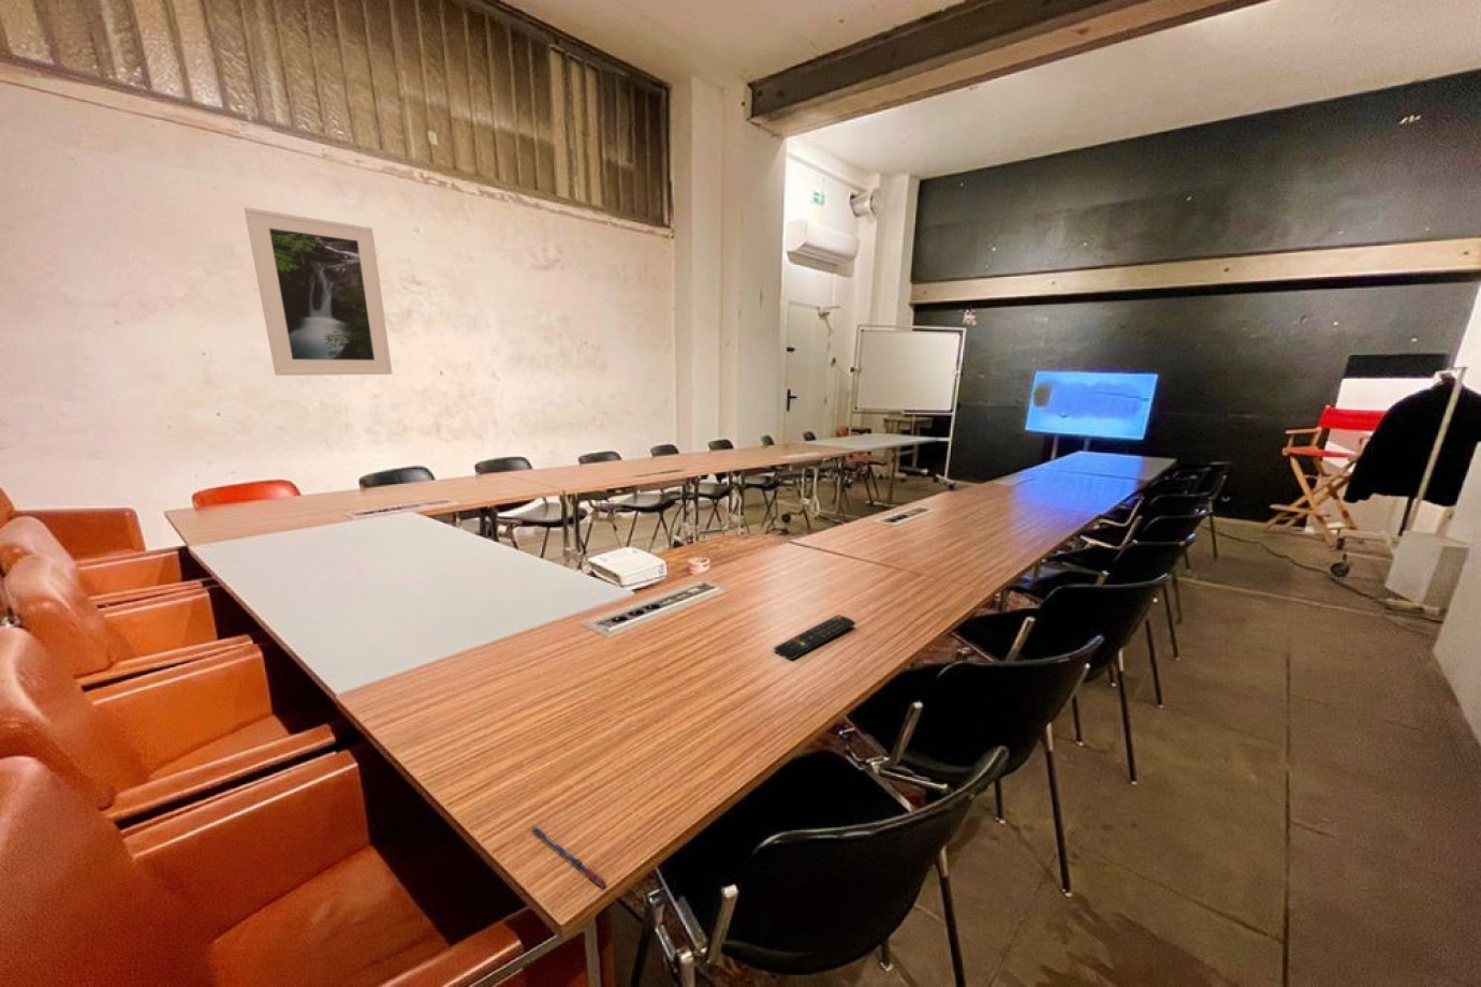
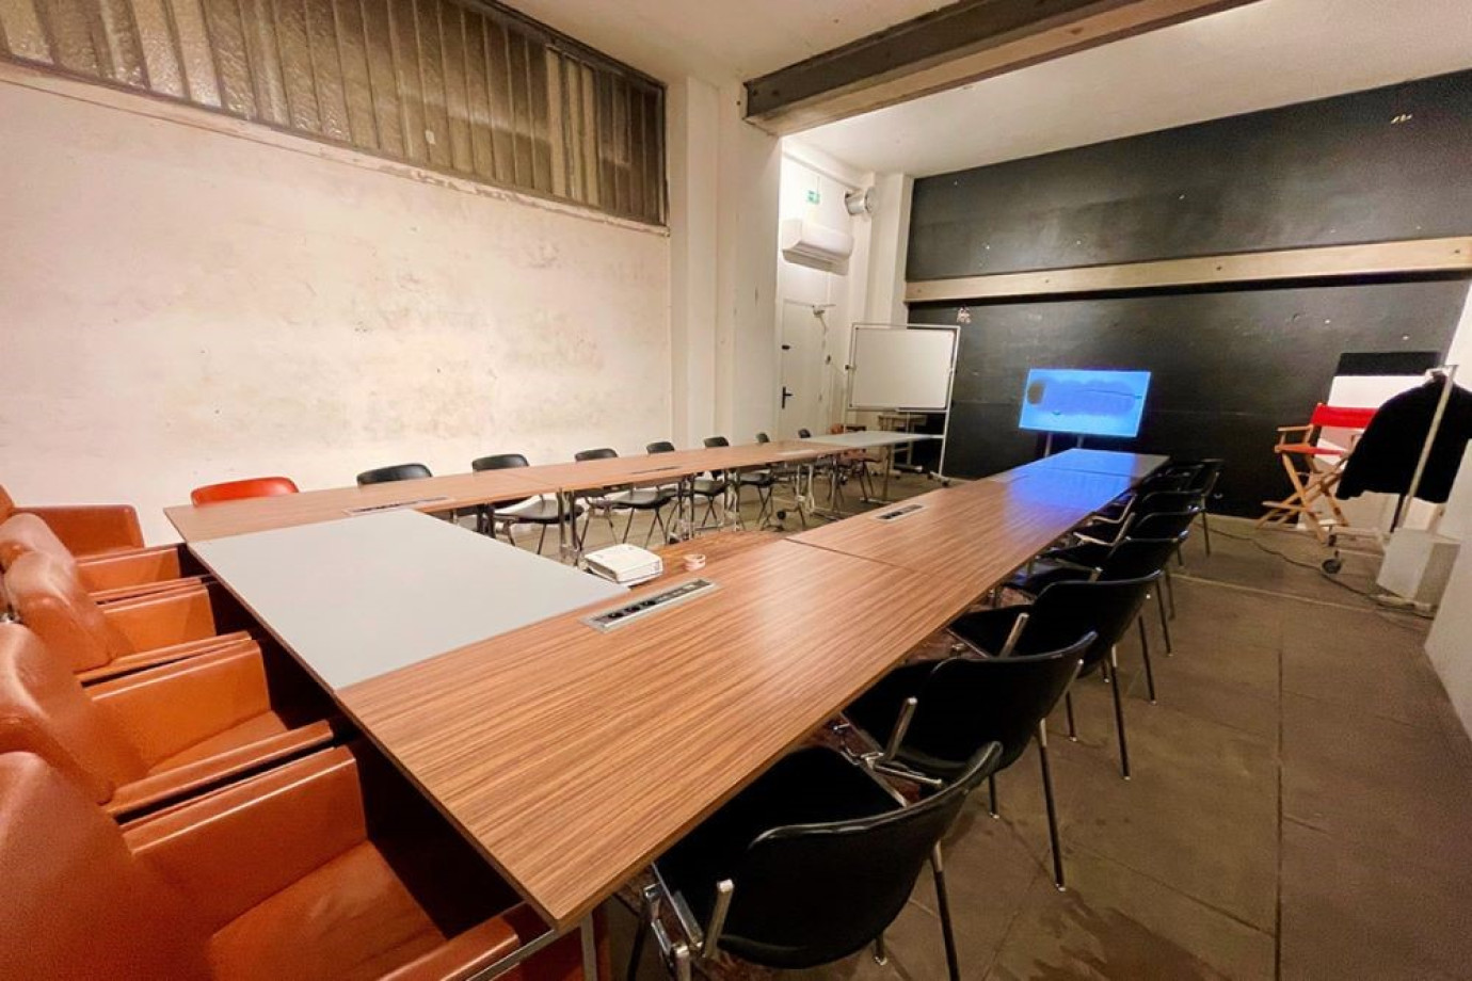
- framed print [244,206,392,377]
- pen [530,823,608,889]
- remote control [772,614,856,661]
